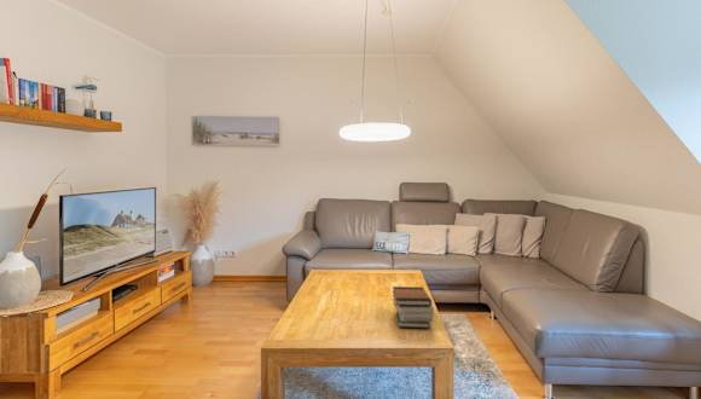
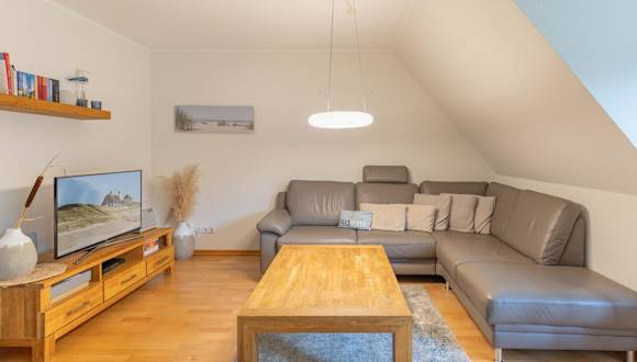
- book stack [392,285,435,329]
